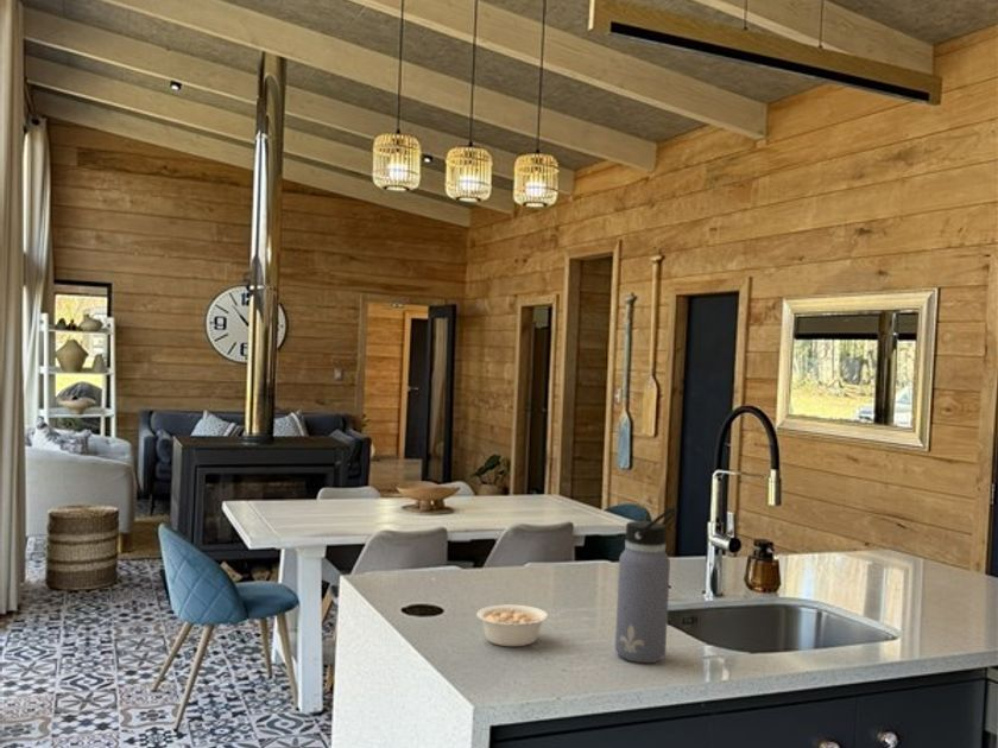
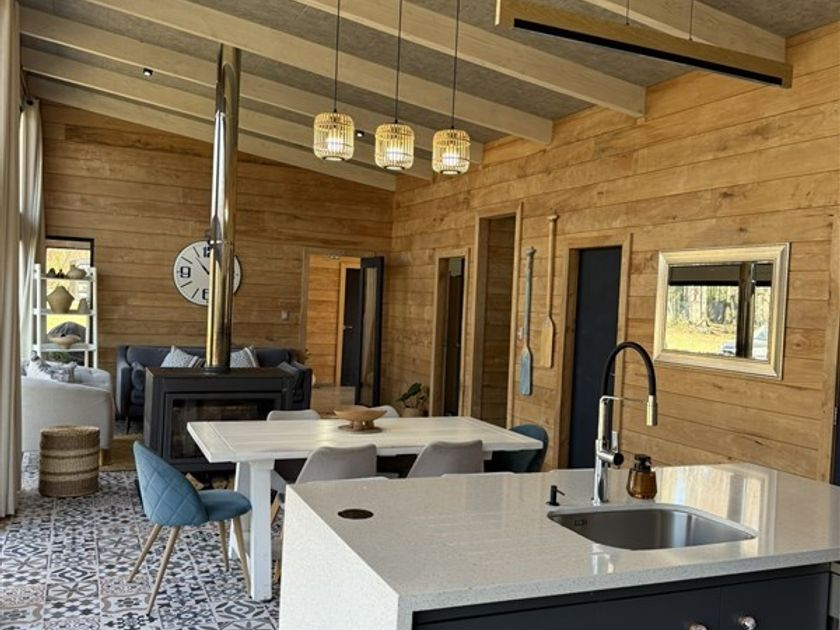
- legume [475,604,563,647]
- water bottle [614,506,678,664]
